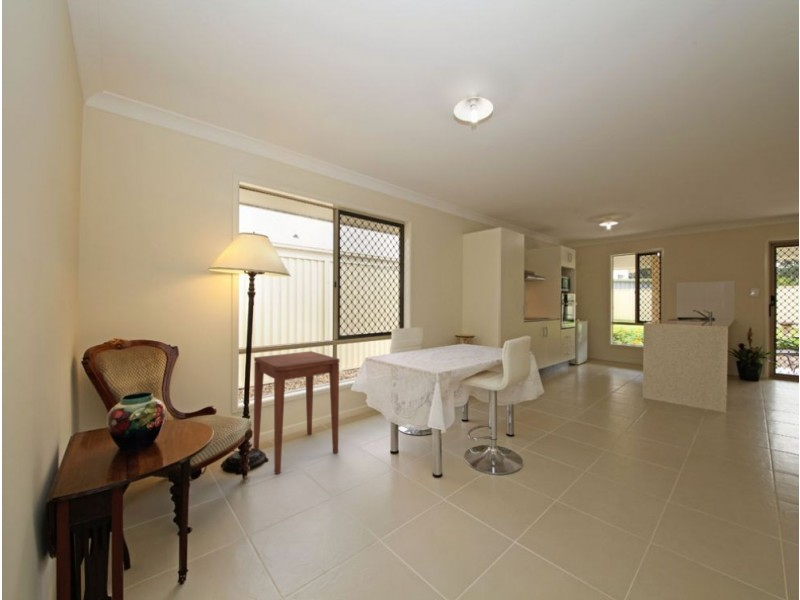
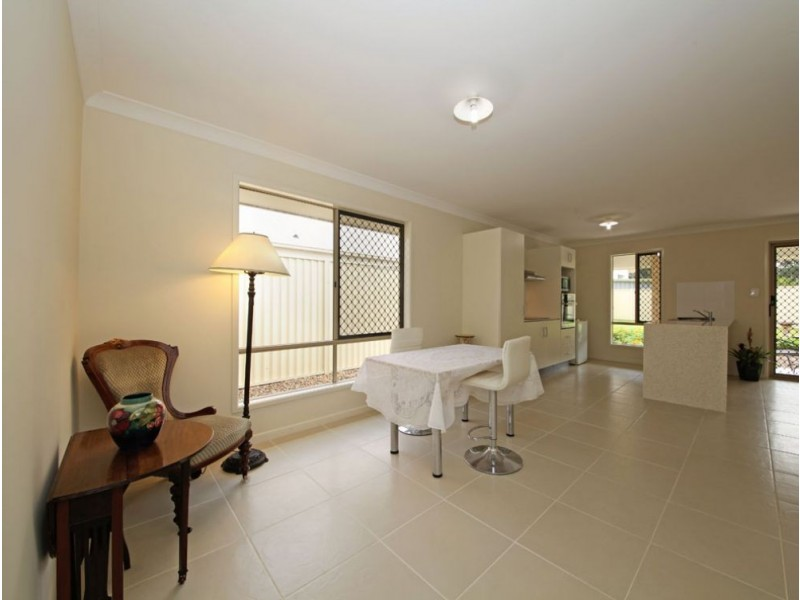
- side table [253,350,340,475]
